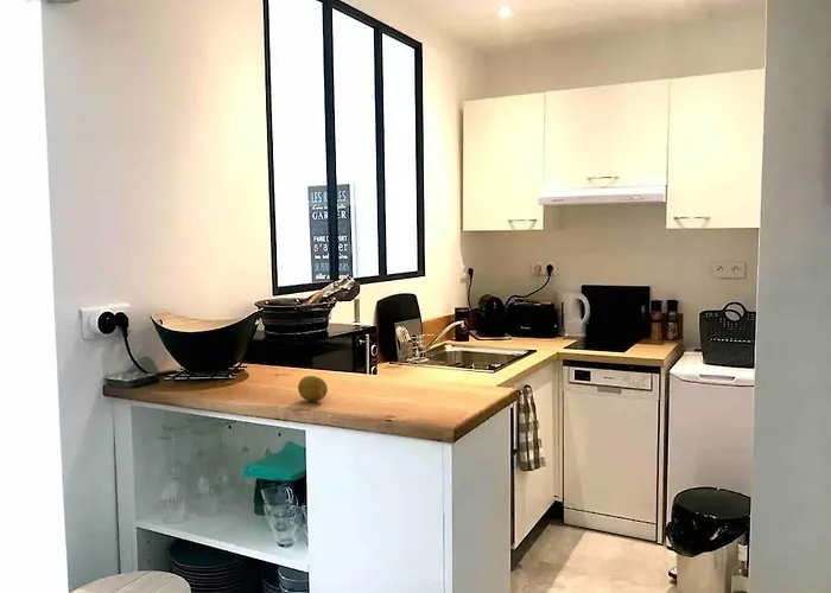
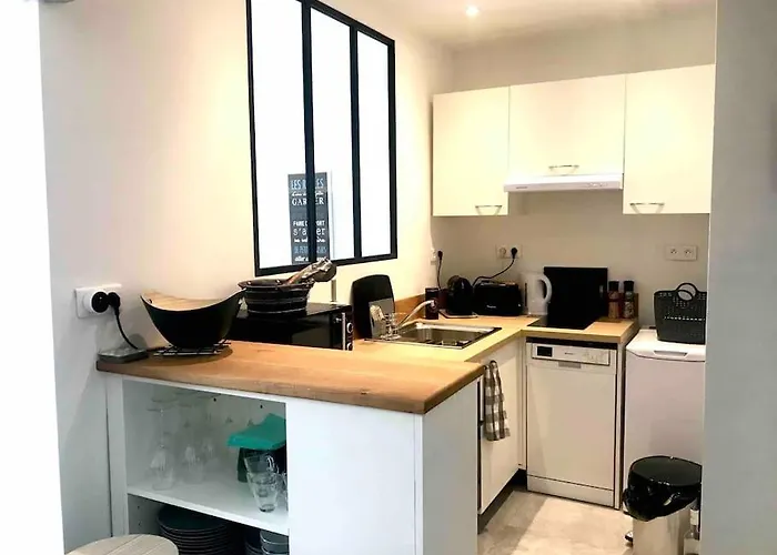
- fruit [297,375,329,402]
